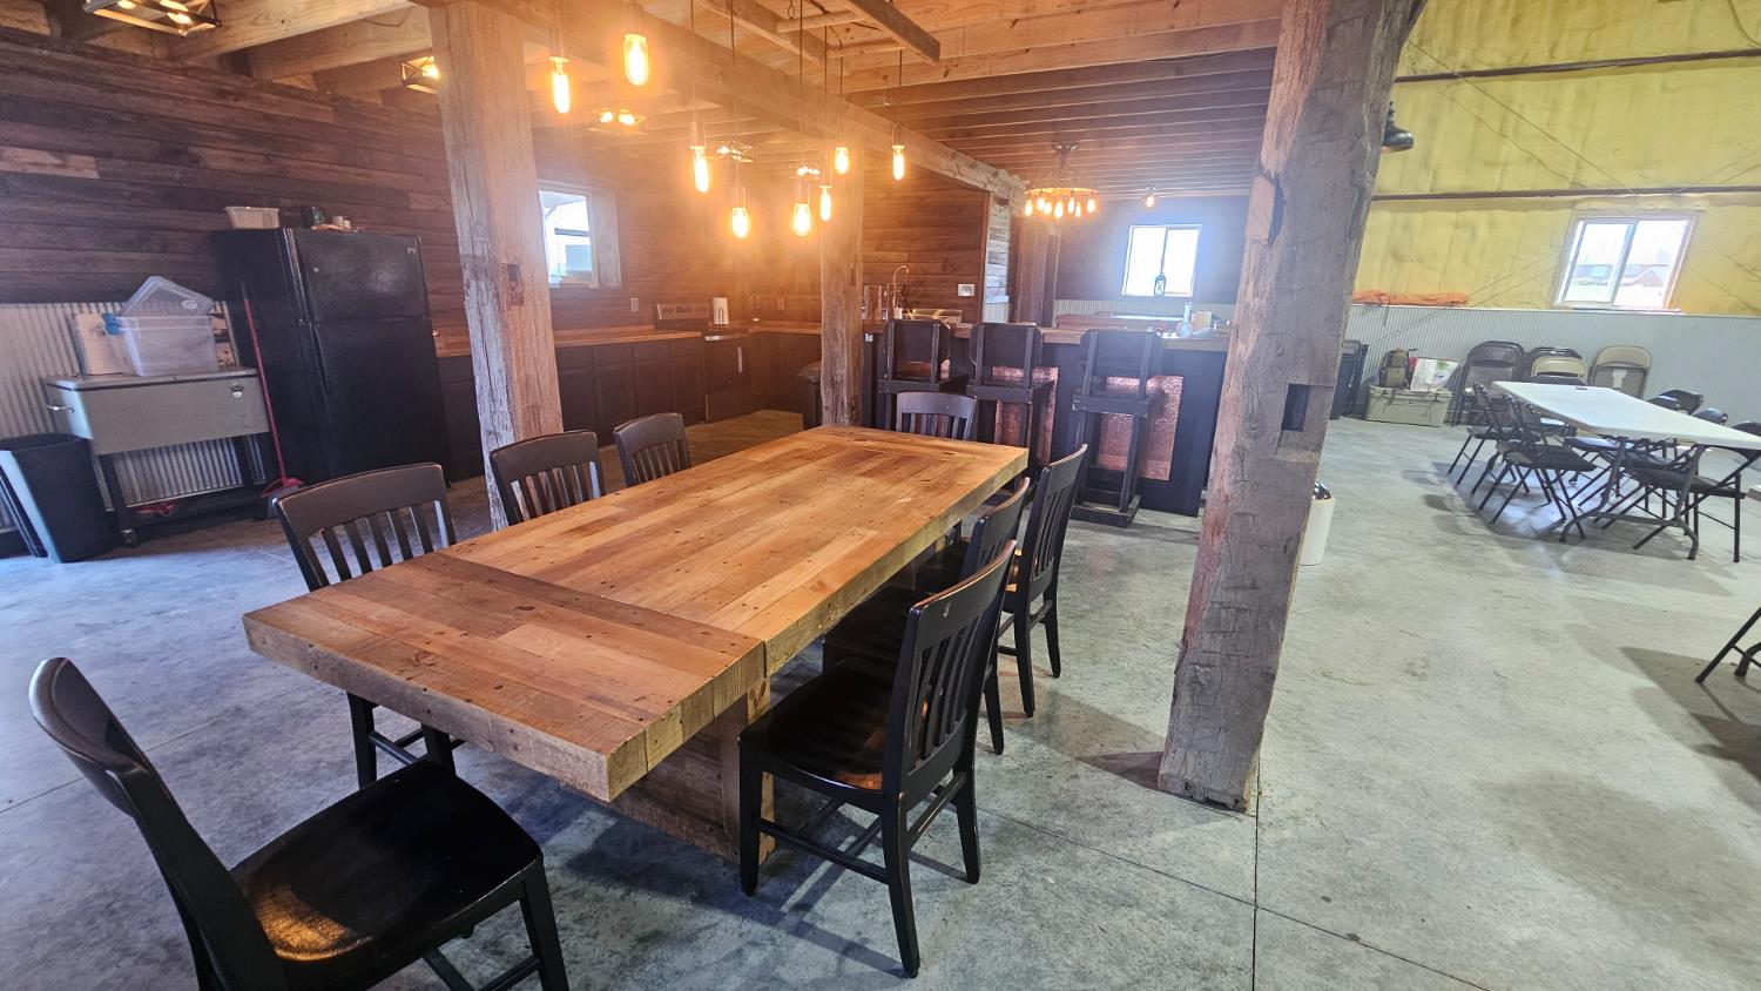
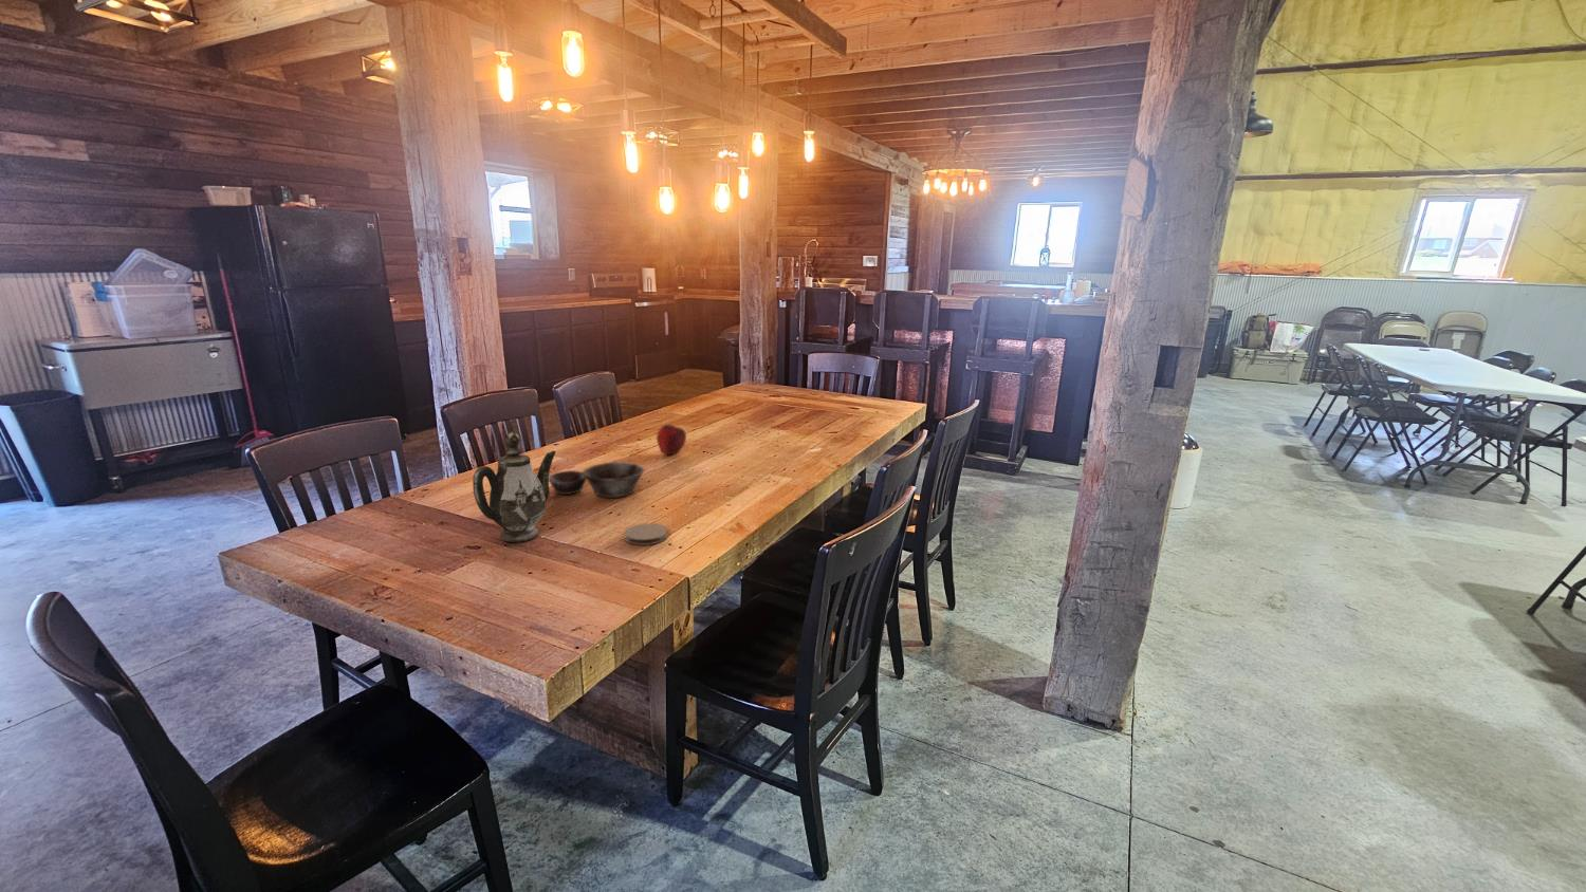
+ apple [656,424,687,455]
+ coaster [623,522,669,547]
+ teapot [472,431,558,543]
+ bowl [549,461,646,499]
